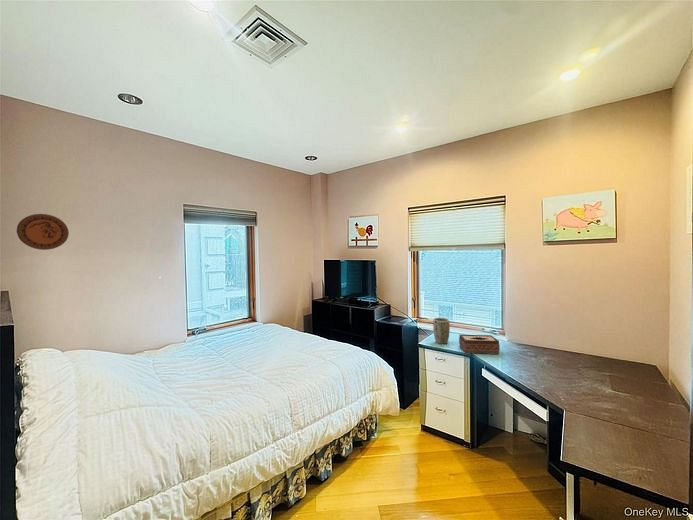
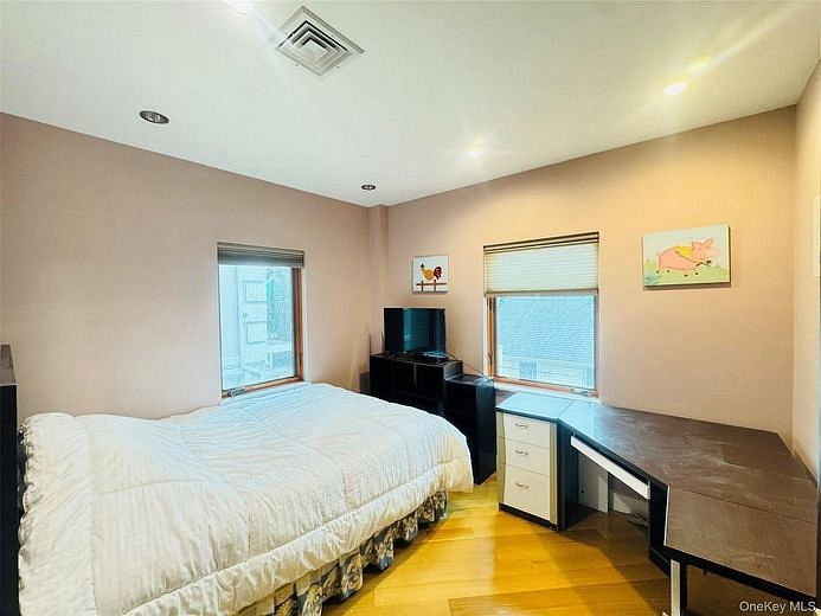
- plant pot [432,317,451,345]
- tissue box [458,334,501,355]
- decorative plate [16,213,70,251]
